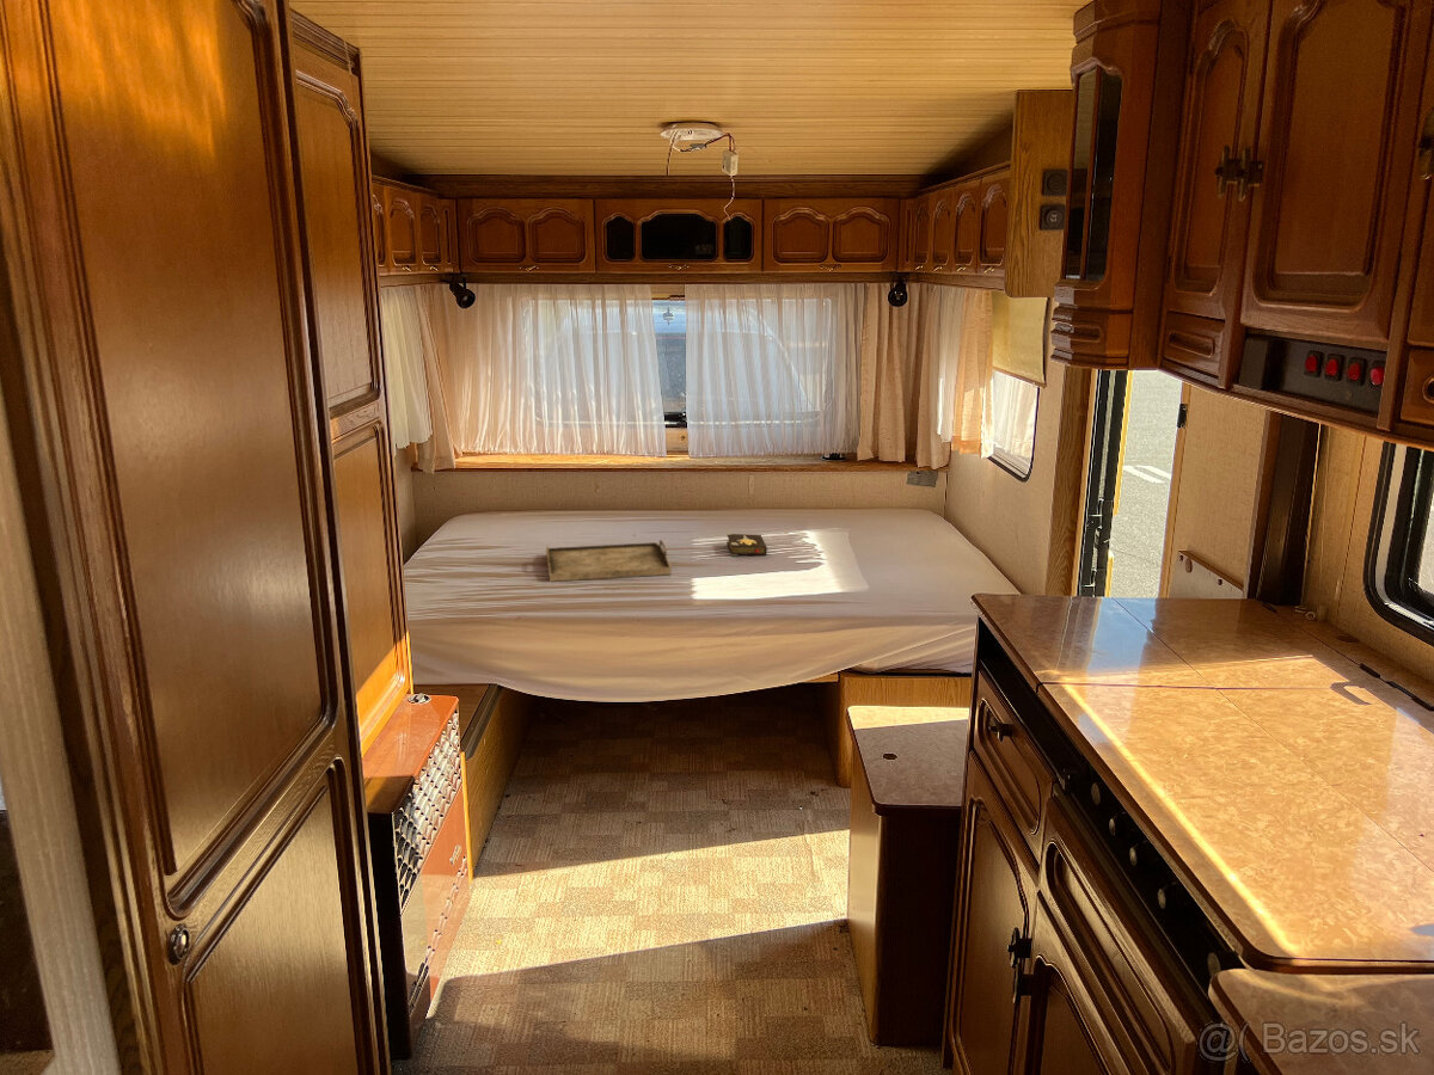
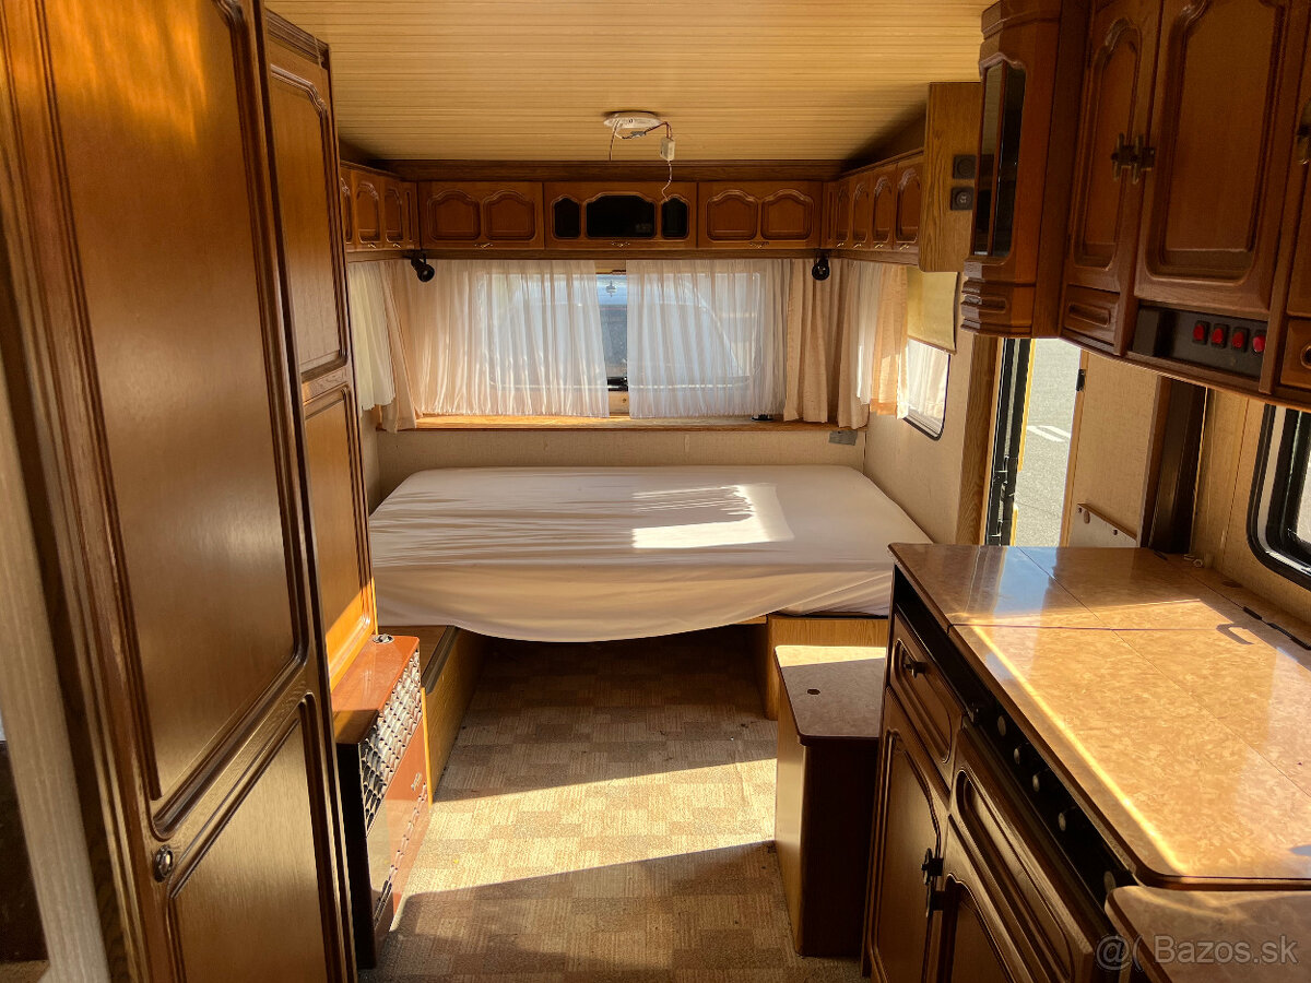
- serving tray [545,539,673,583]
- hardback book [725,533,768,557]
